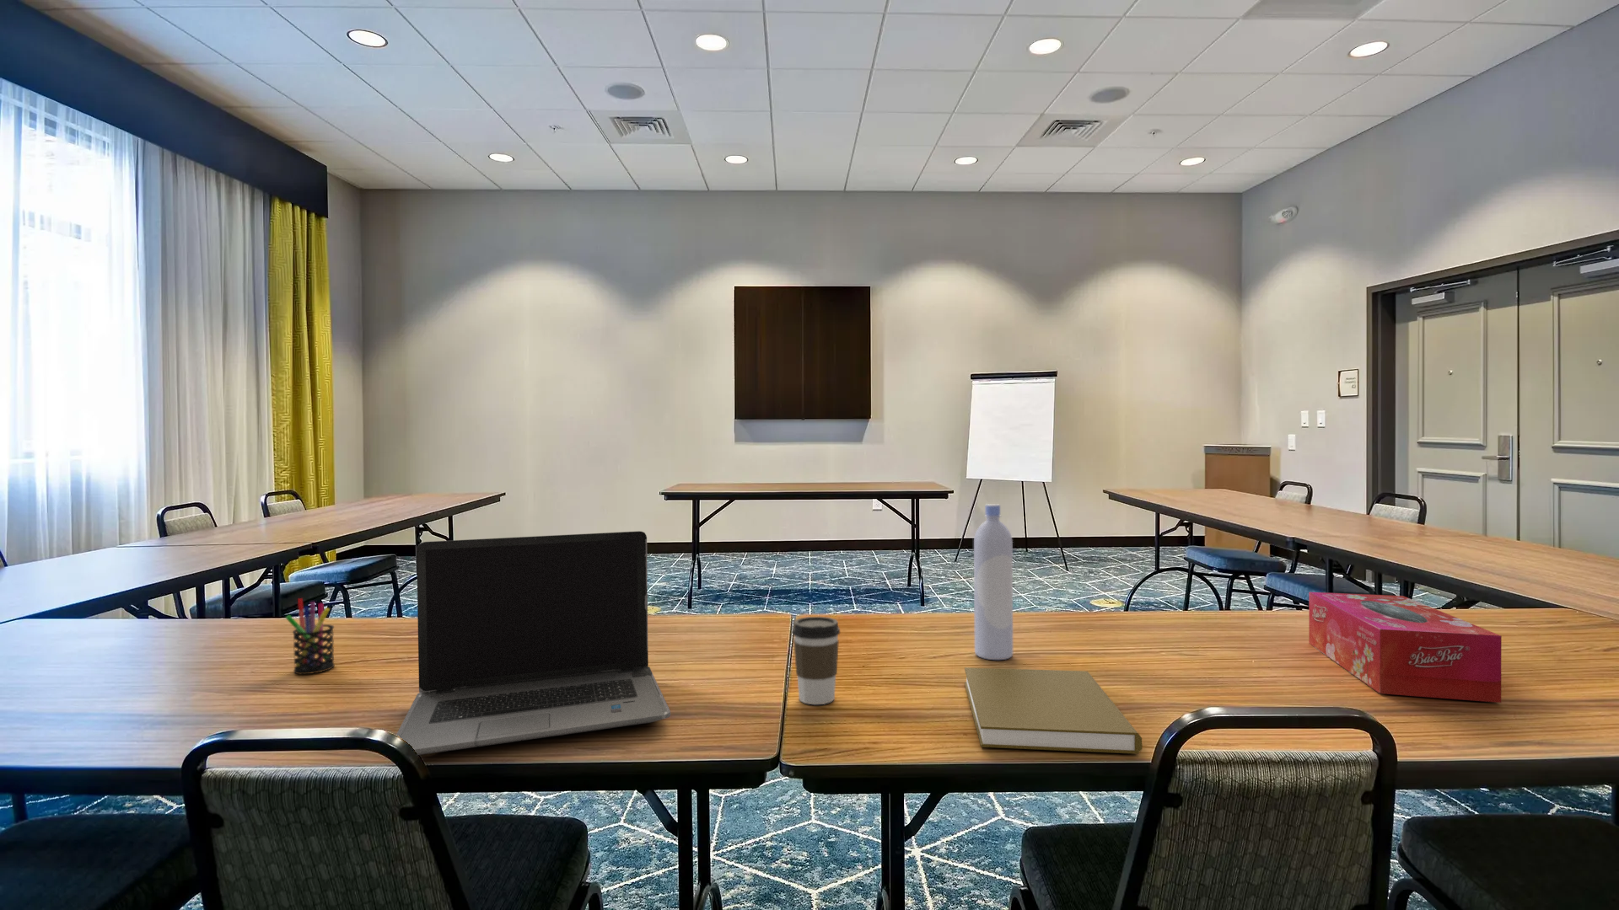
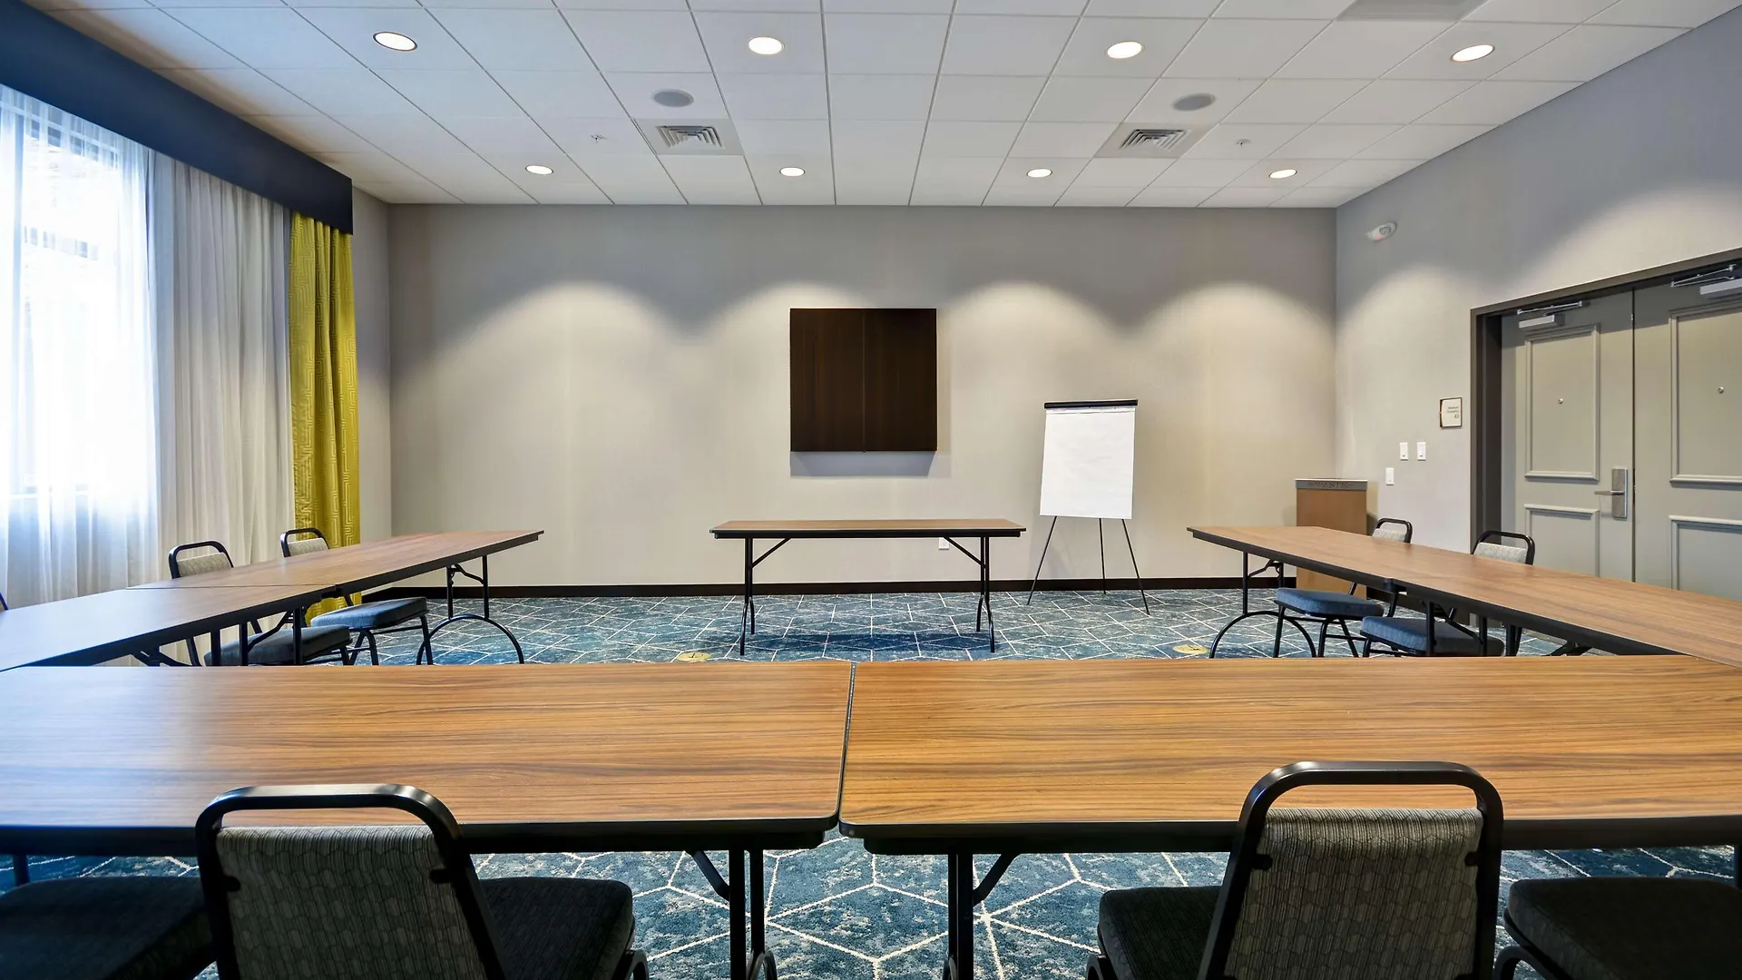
- book [964,667,1143,754]
- coffee cup [791,616,841,706]
- tissue box [1308,591,1502,703]
- bottle [973,503,1014,661]
- pen holder [285,598,336,674]
- laptop computer [396,530,672,756]
